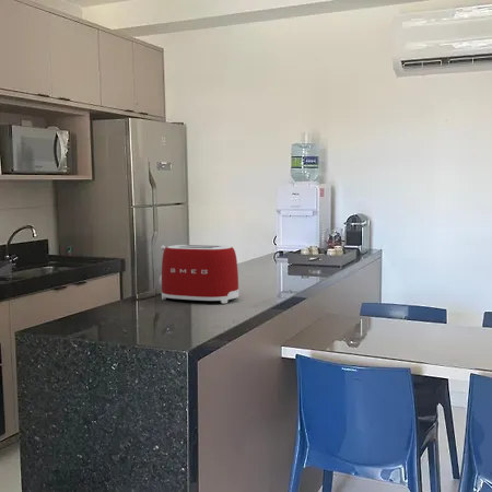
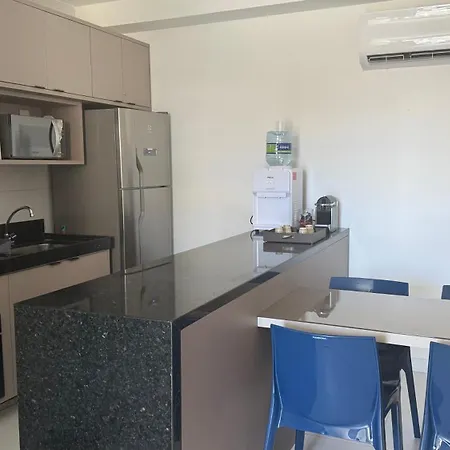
- toaster [159,244,239,304]
